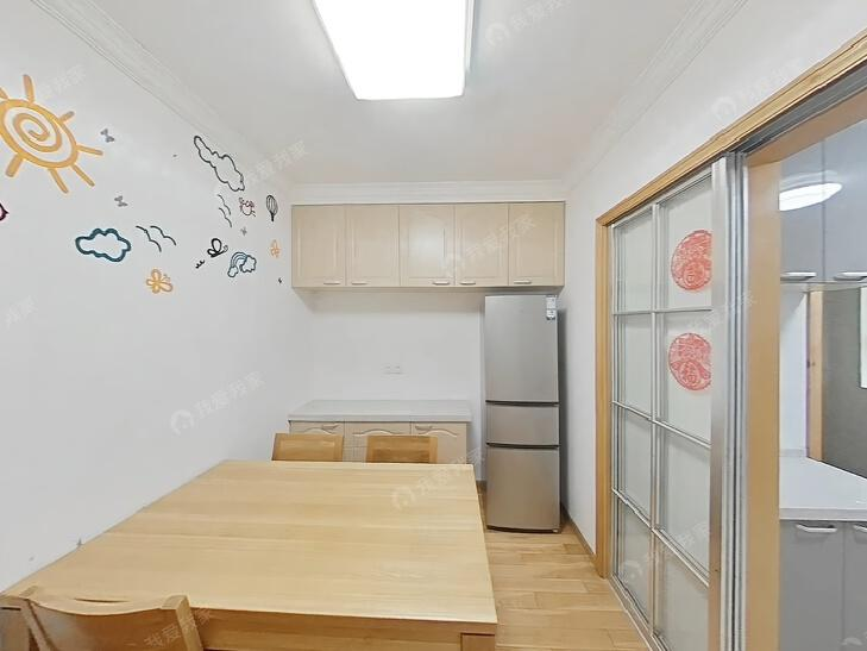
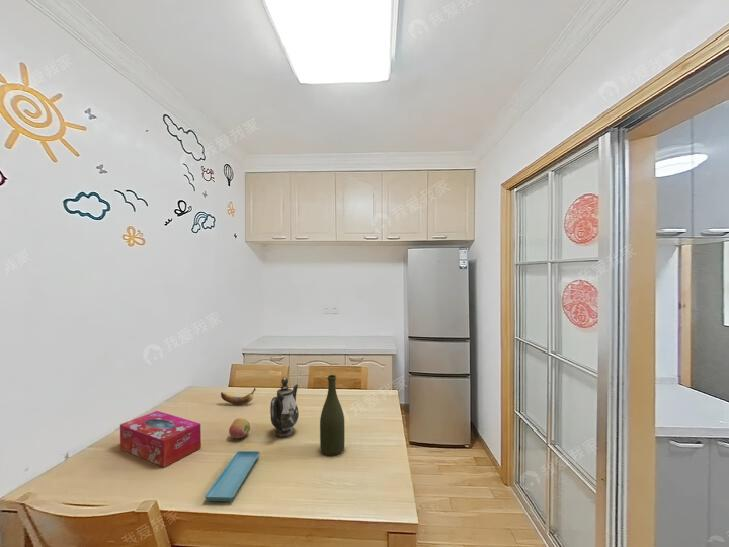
+ teapot [269,376,300,438]
+ fruit [228,417,251,439]
+ tissue box [119,410,202,468]
+ saucer [204,450,261,502]
+ banana [220,387,256,406]
+ bottle [319,374,345,456]
